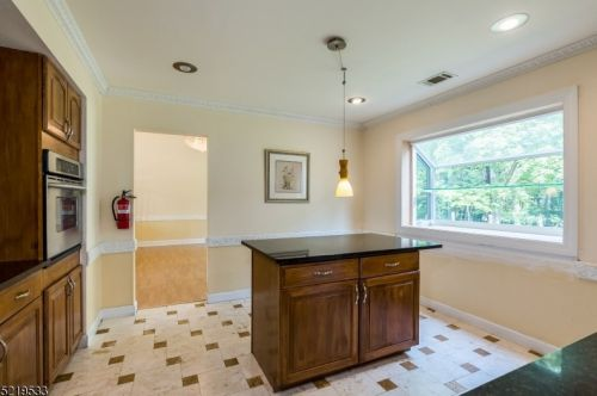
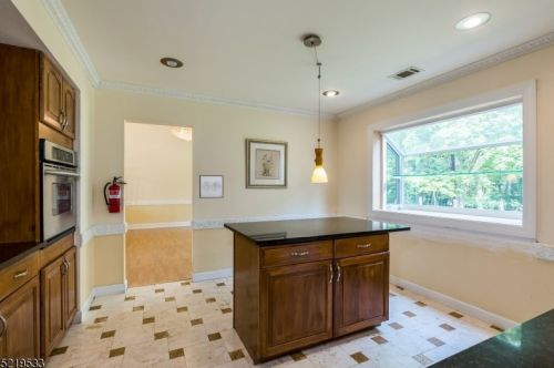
+ wall art [198,174,225,200]
